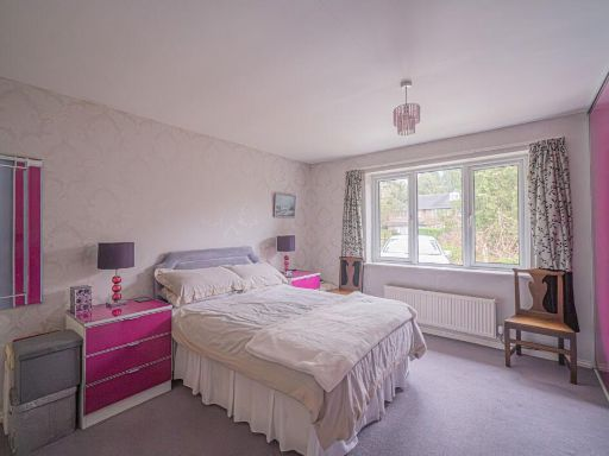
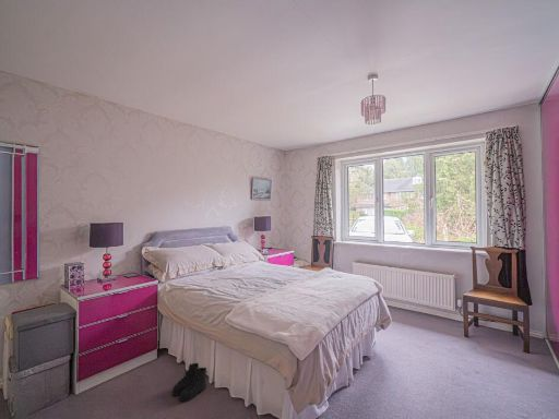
+ boots [170,362,209,403]
